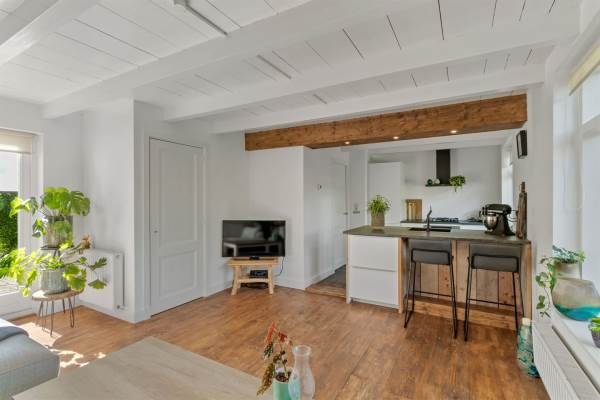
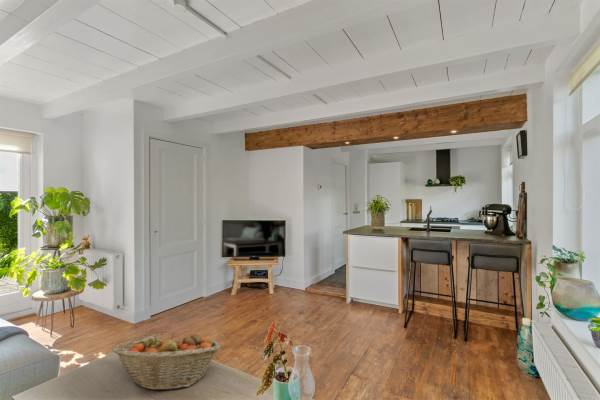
+ fruit basket [111,332,221,392]
